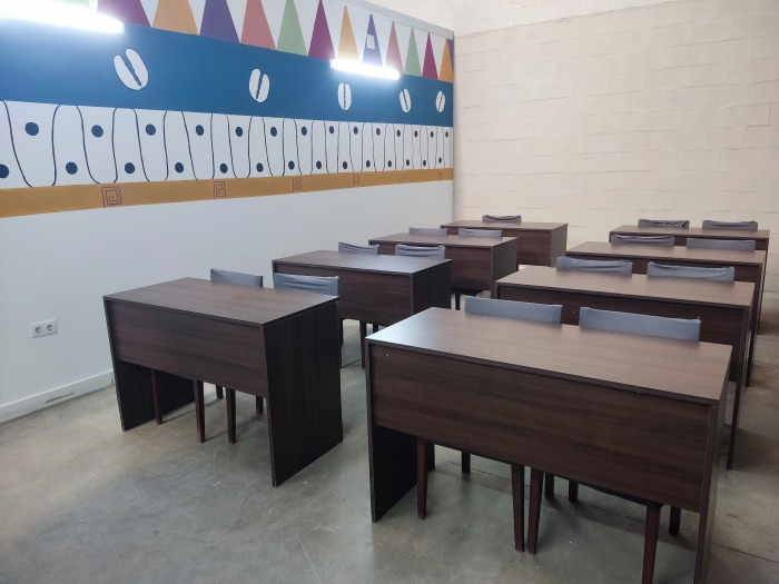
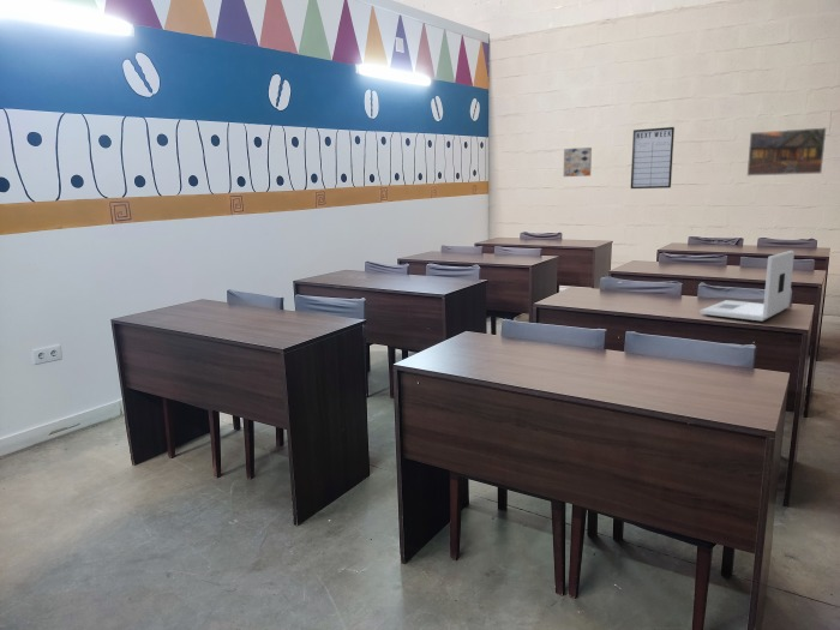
+ laptop [698,250,796,322]
+ wall art [563,146,593,178]
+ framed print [745,126,828,178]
+ writing board [630,126,676,190]
